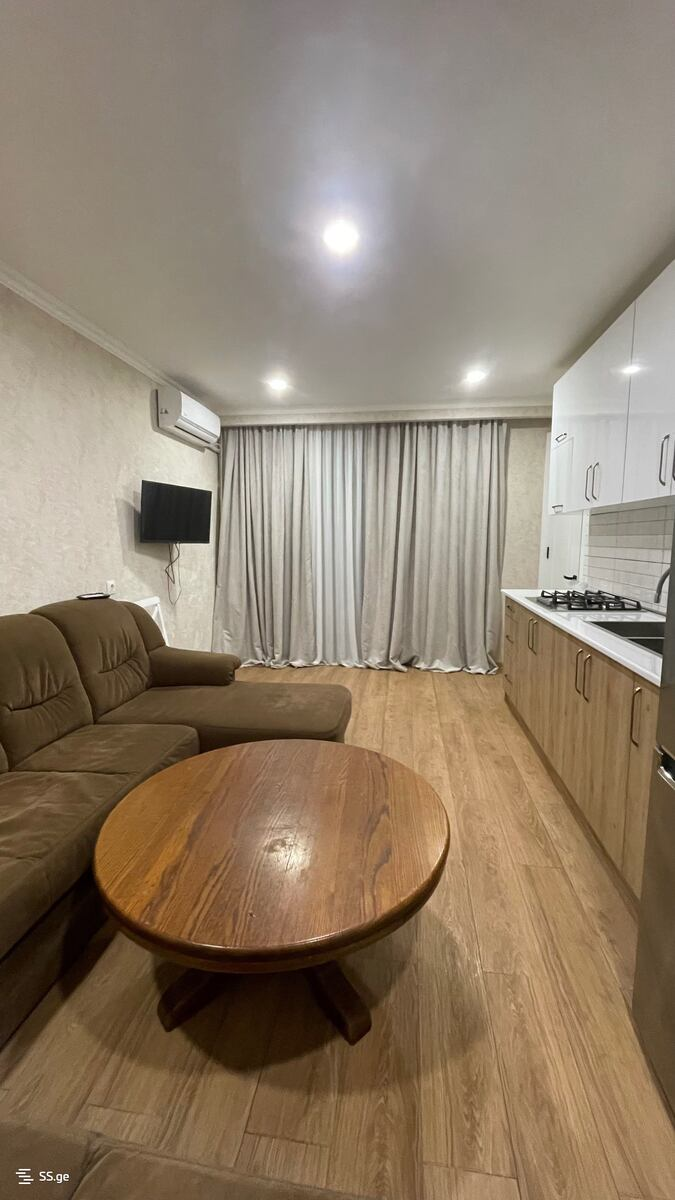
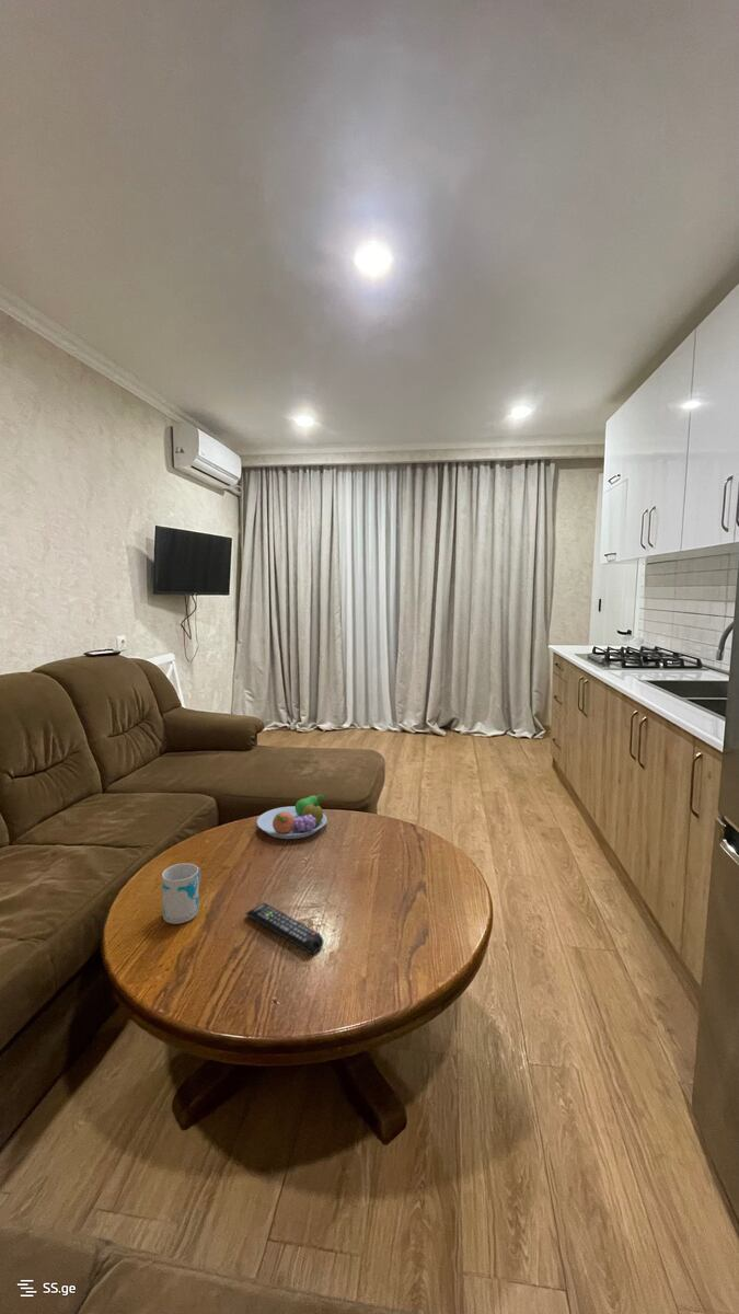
+ fruit bowl [256,794,328,840]
+ remote control [244,902,325,955]
+ mug [161,862,201,925]
